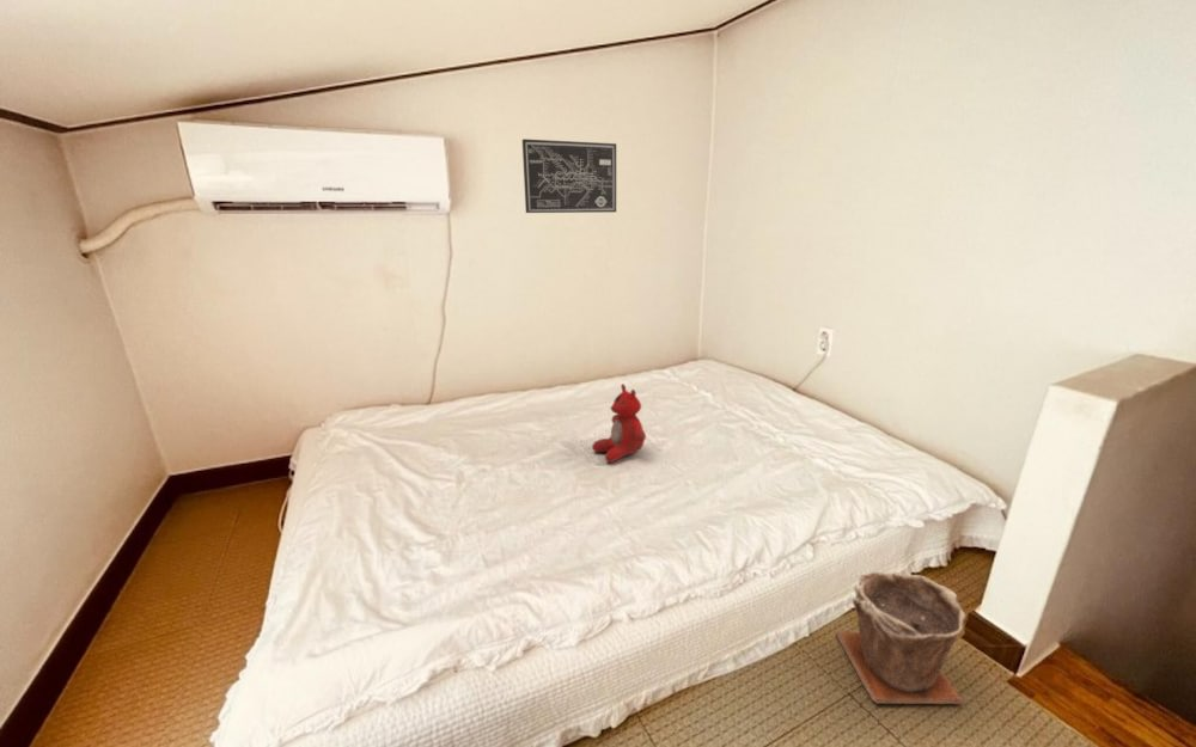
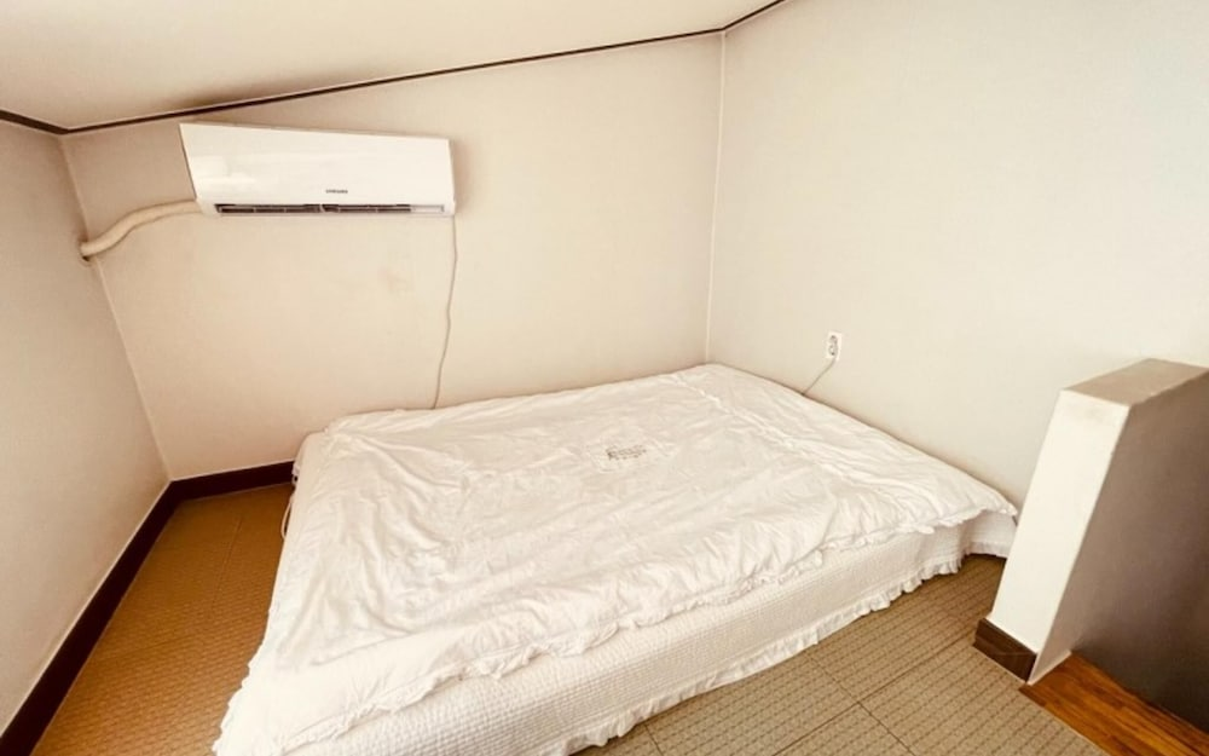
- wall art [521,137,617,214]
- plant pot [836,570,966,705]
- stuffed bear [591,382,647,464]
